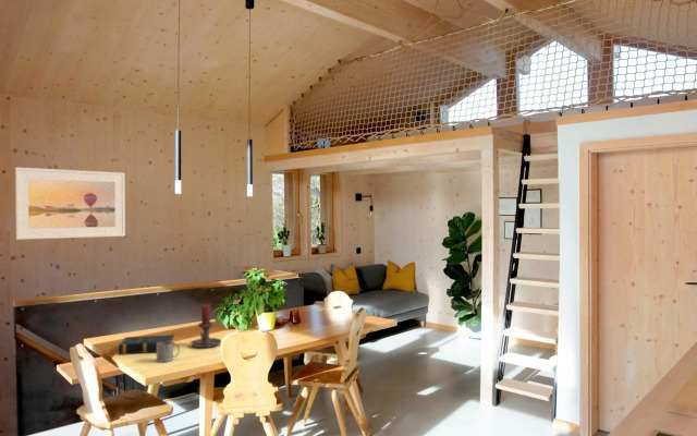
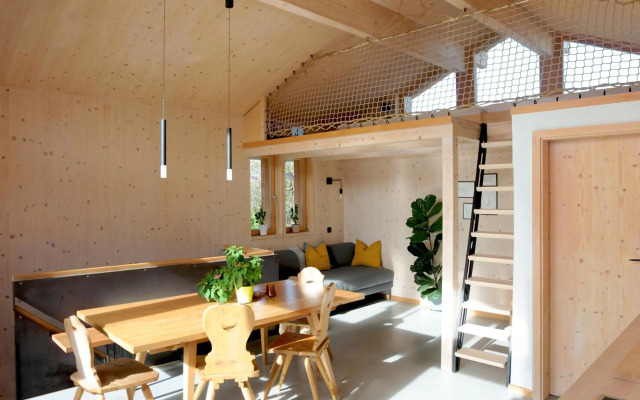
- book [118,334,175,355]
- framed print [14,167,126,241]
- candle holder [189,302,222,349]
- mug [156,341,181,363]
